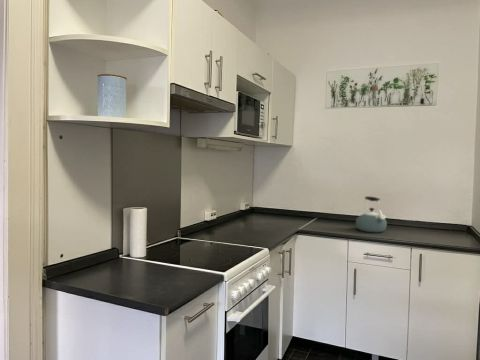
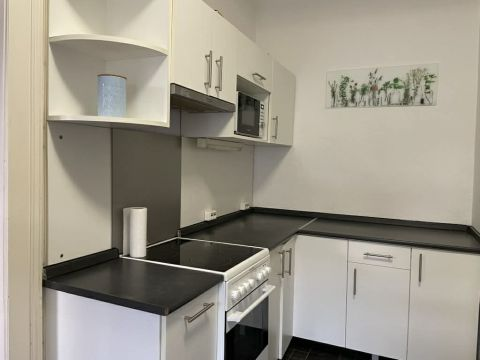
- kettle [355,195,388,234]
